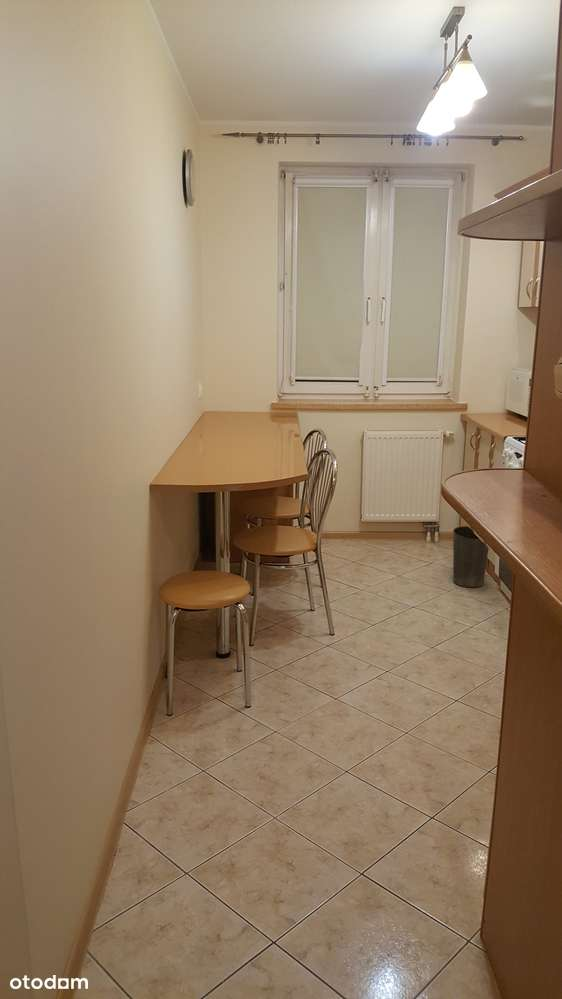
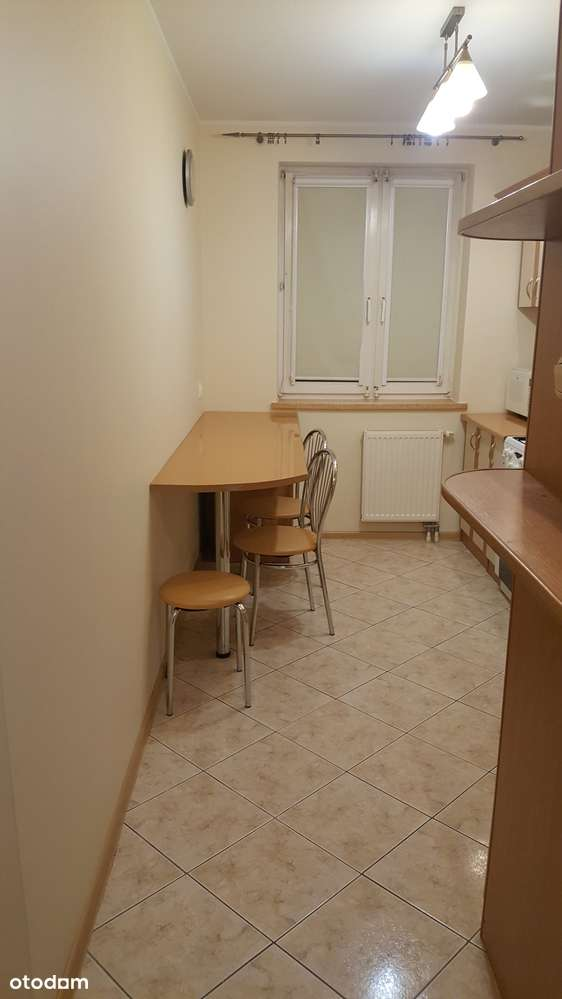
- waste basket [452,525,490,588]
